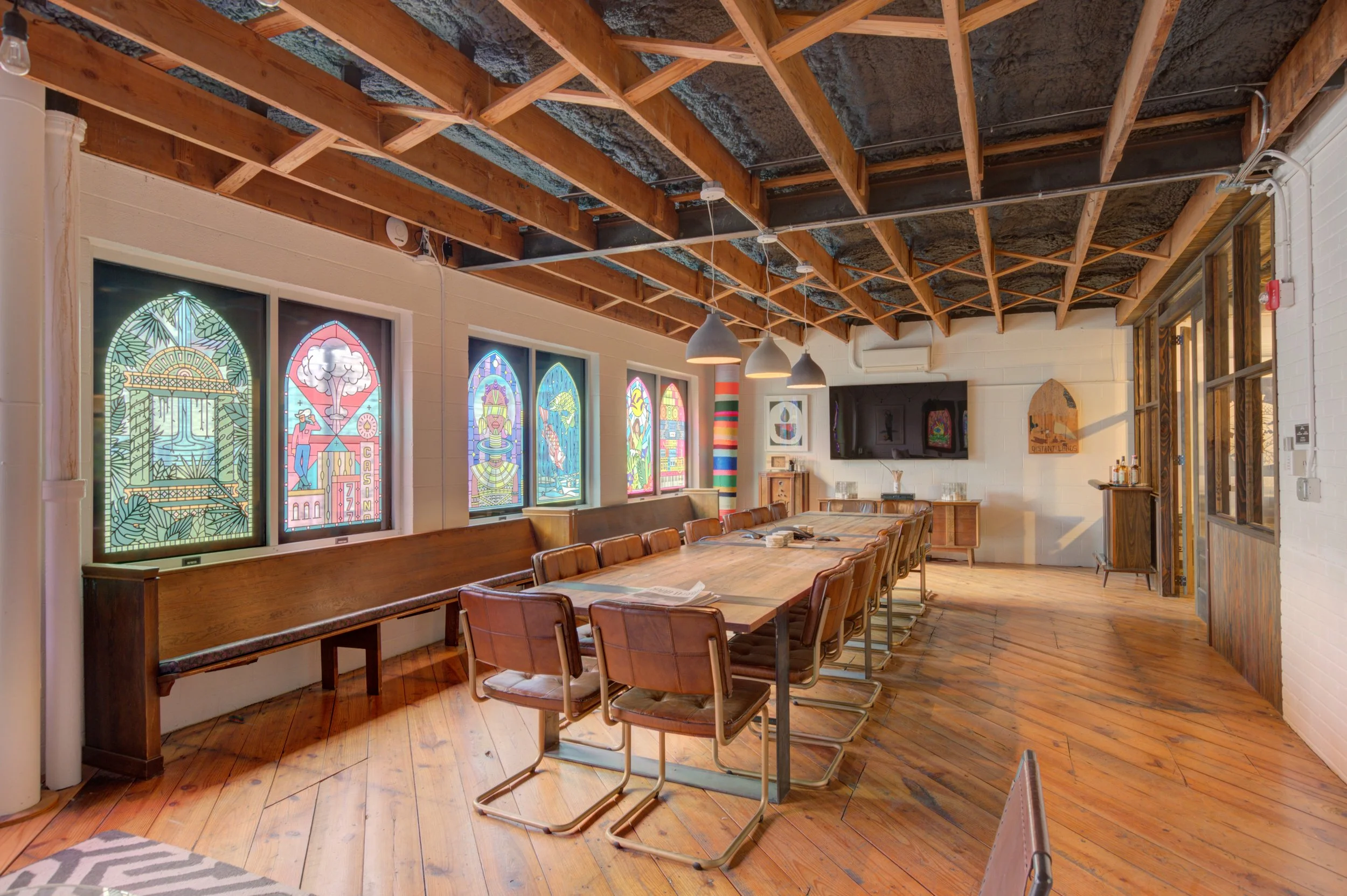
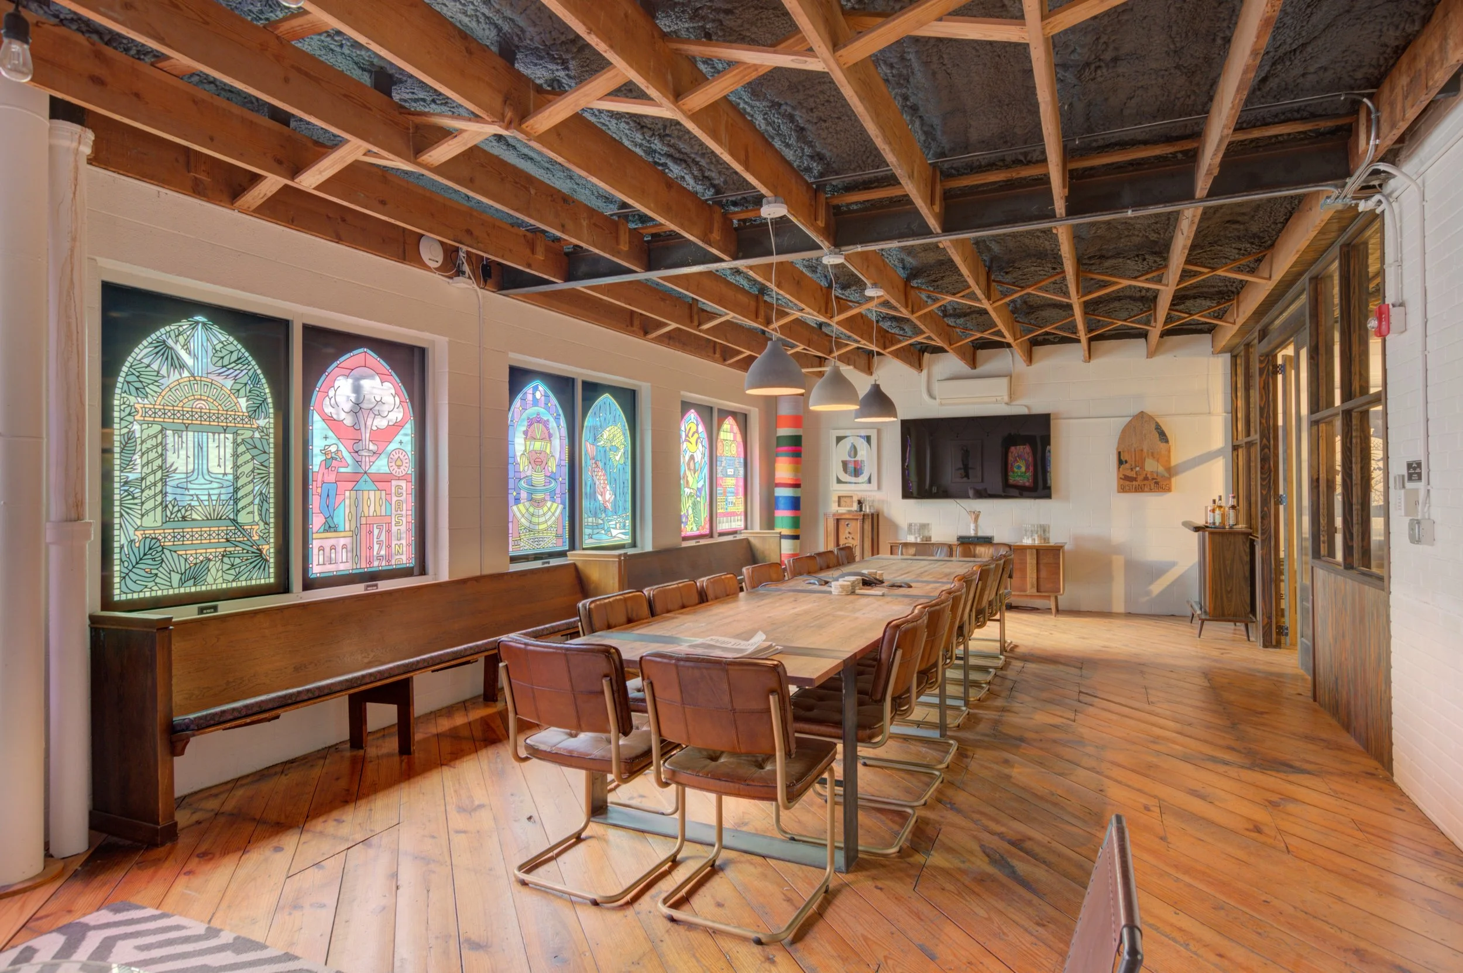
- toy train [225,714,256,726]
